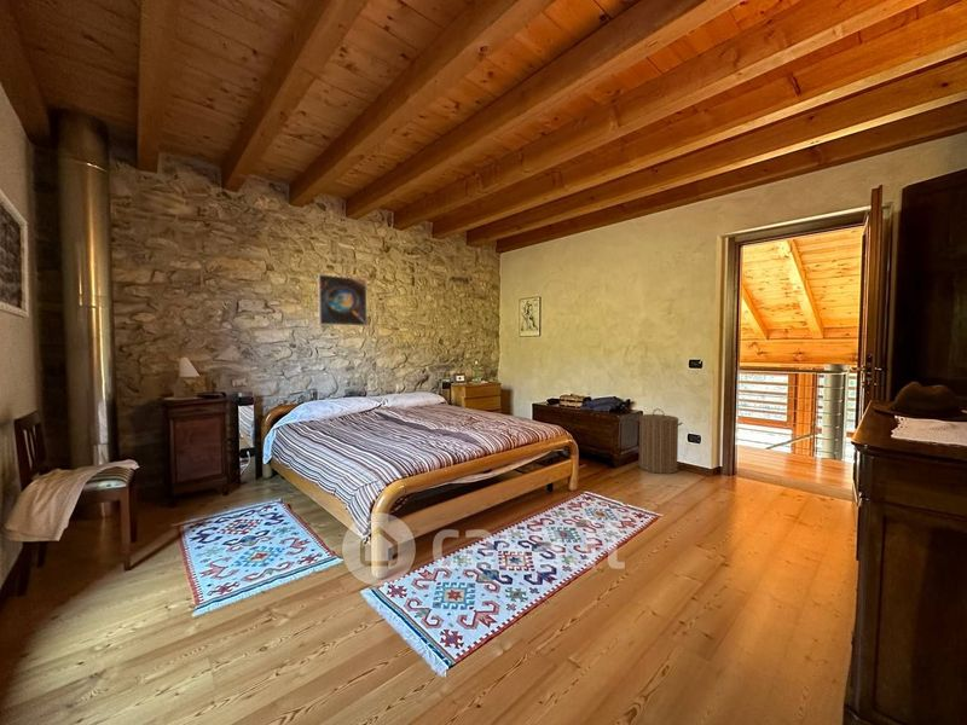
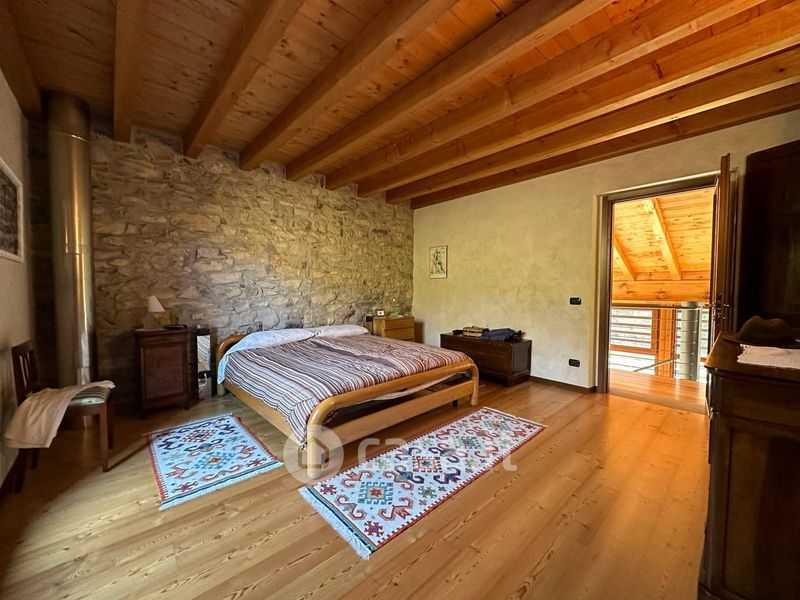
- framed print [317,273,369,327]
- laundry hamper [636,407,684,475]
